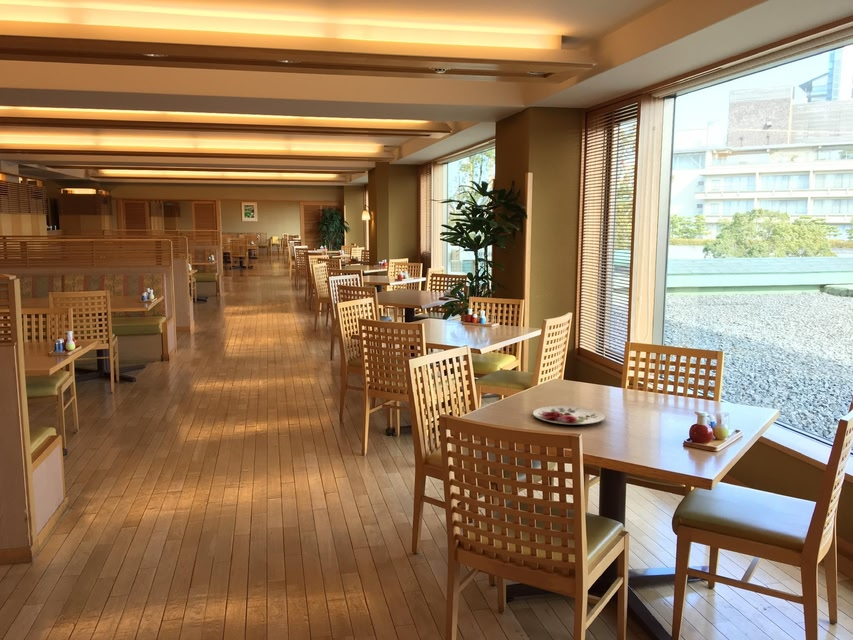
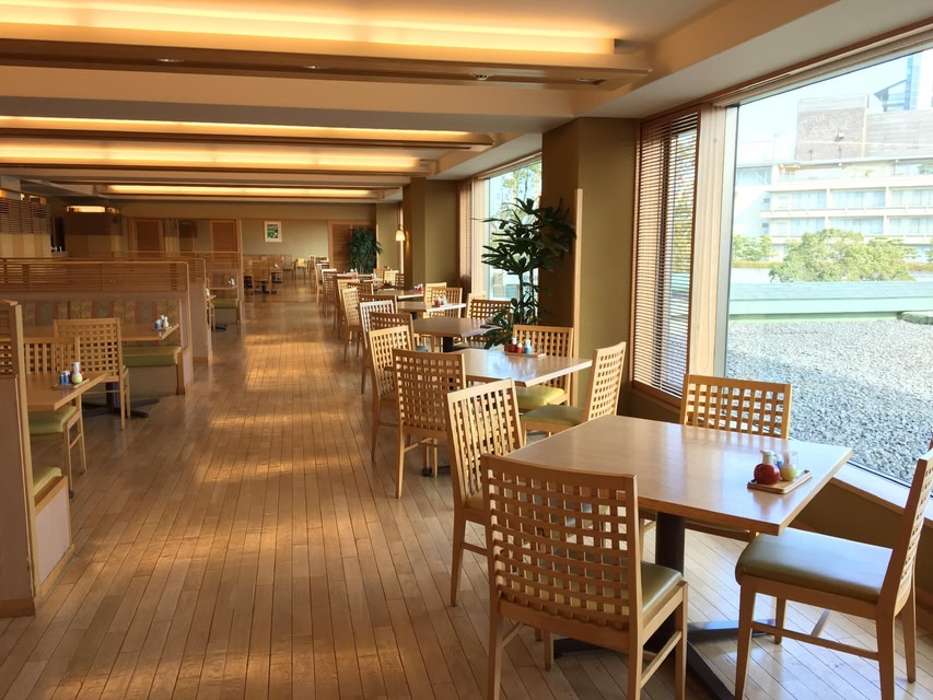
- plate [532,405,606,425]
